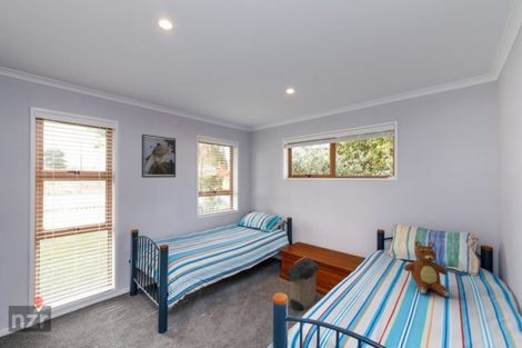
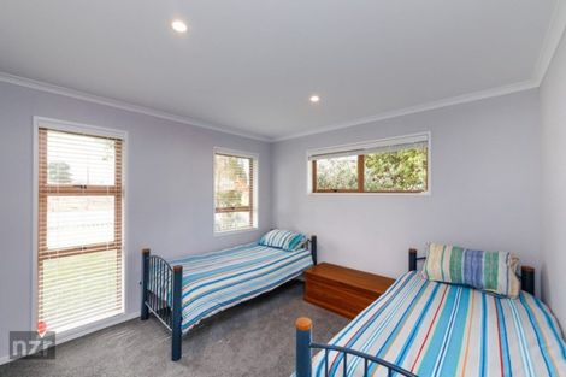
- teddy bear [403,240,450,298]
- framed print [140,133,177,179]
- laundry hamper [285,256,322,312]
